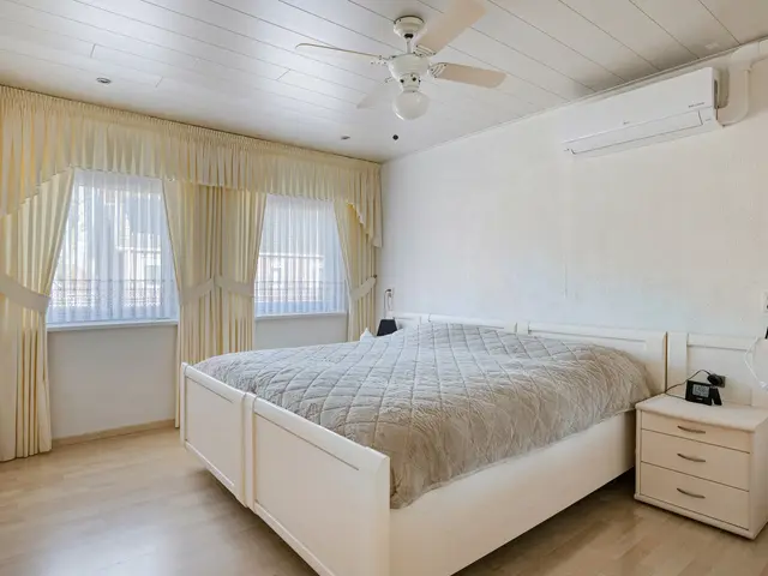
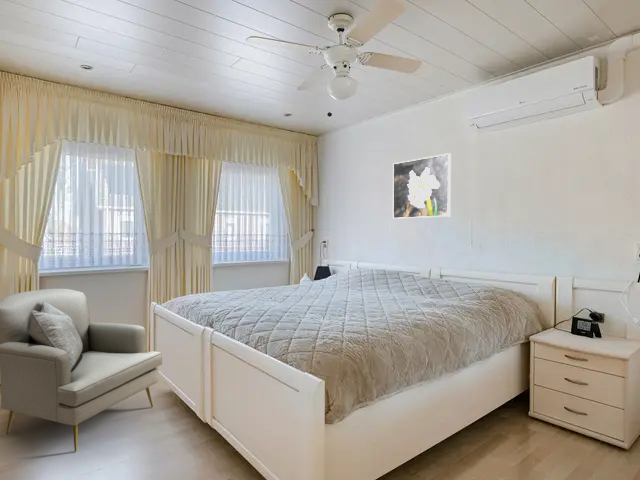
+ armchair [0,288,163,453]
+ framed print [392,152,452,220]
